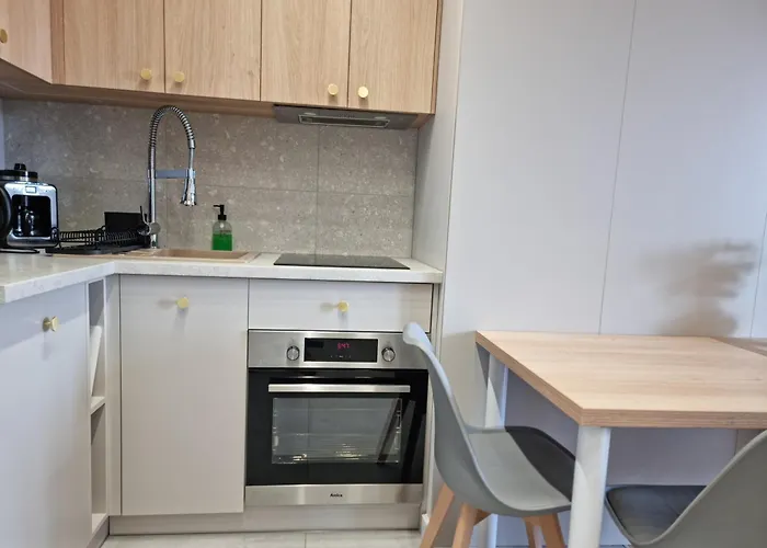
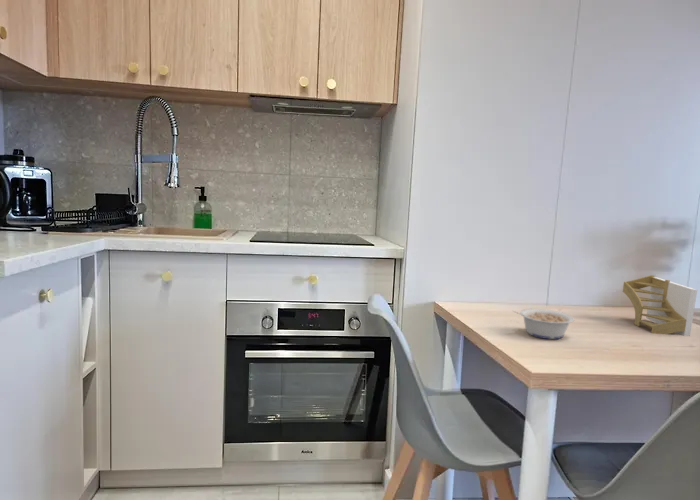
+ legume [512,308,575,340]
+ napkin holder [622,274,698,337]
